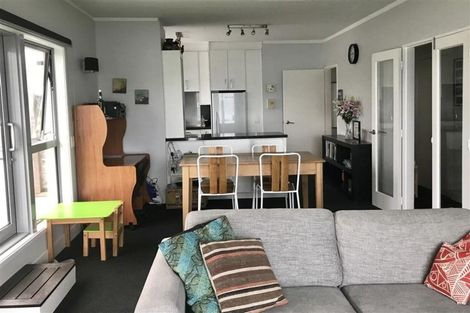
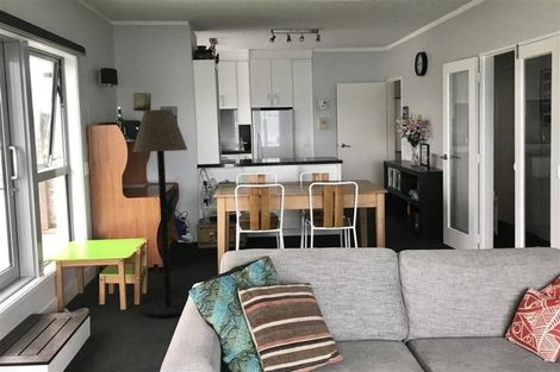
+ floor lamp [132,108,188,319]
